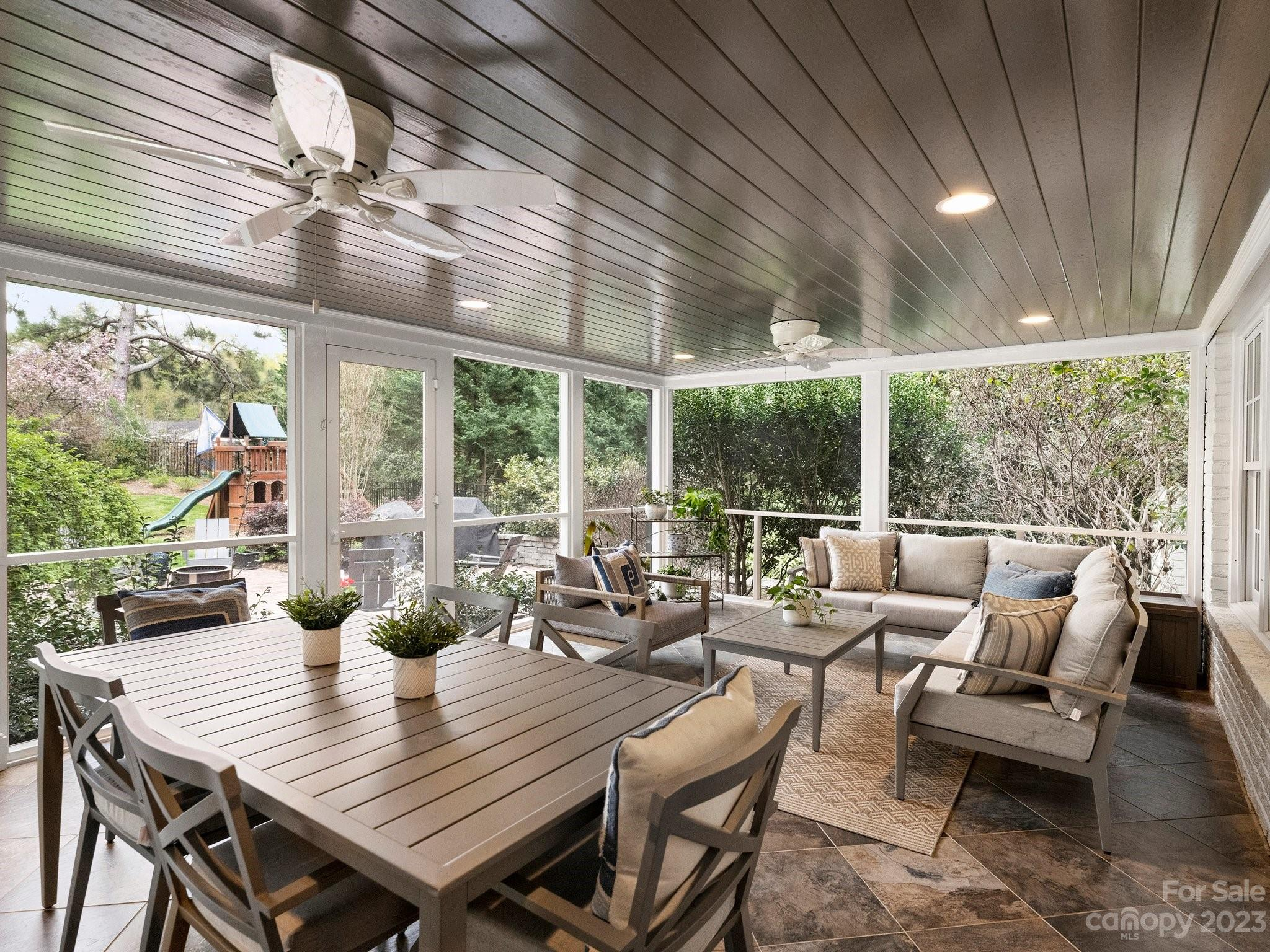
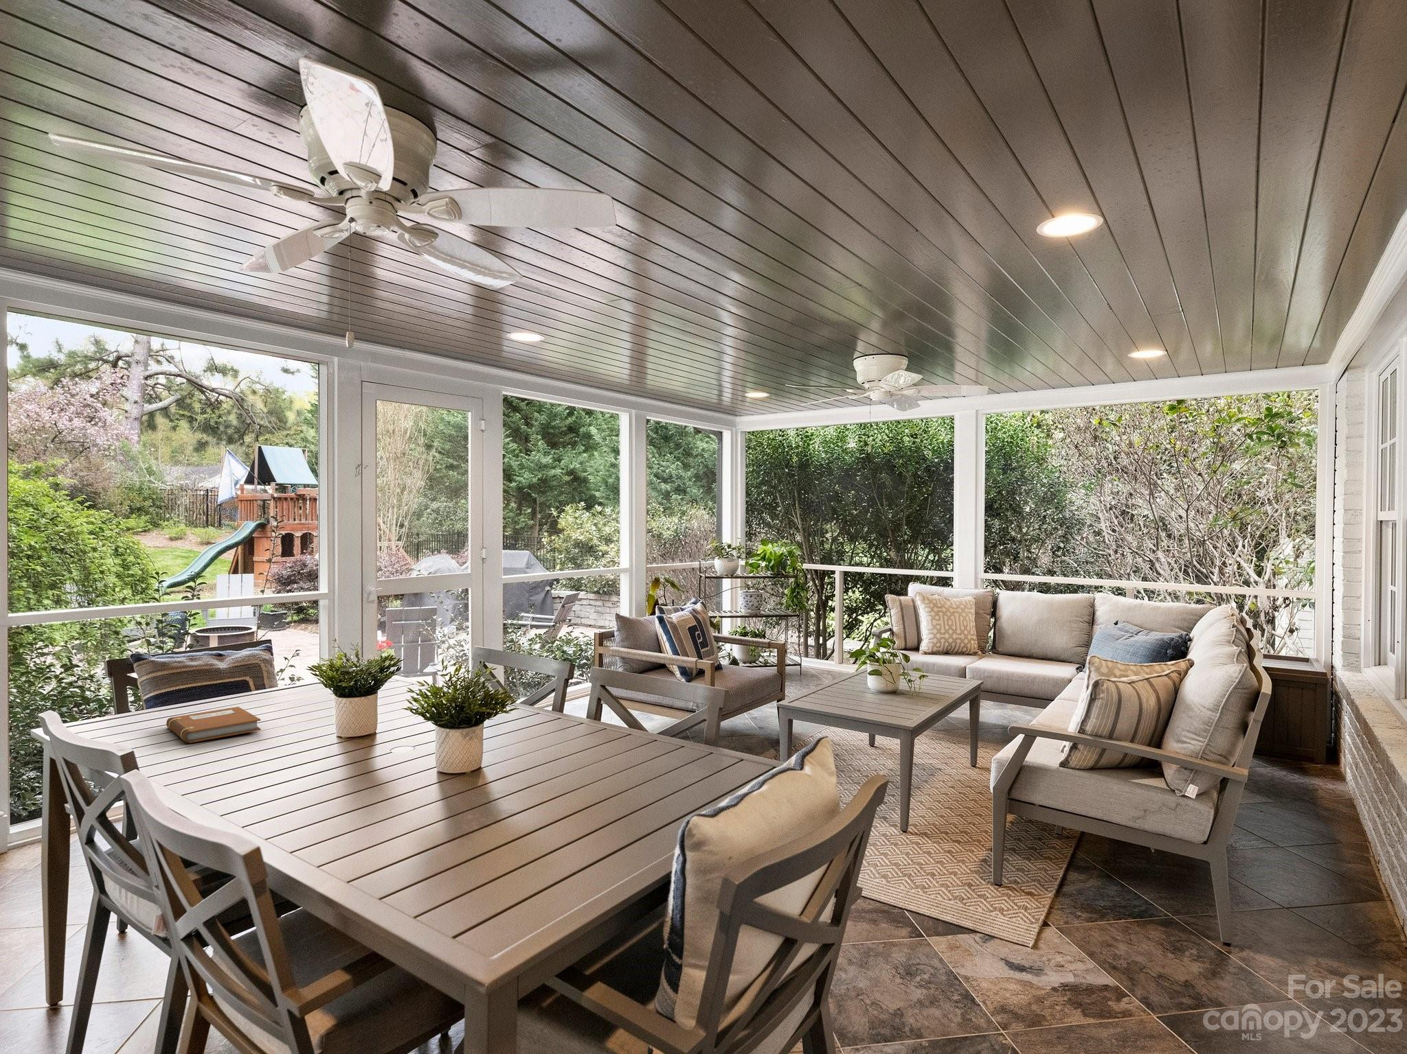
+ notebook [165,706,261,744]
